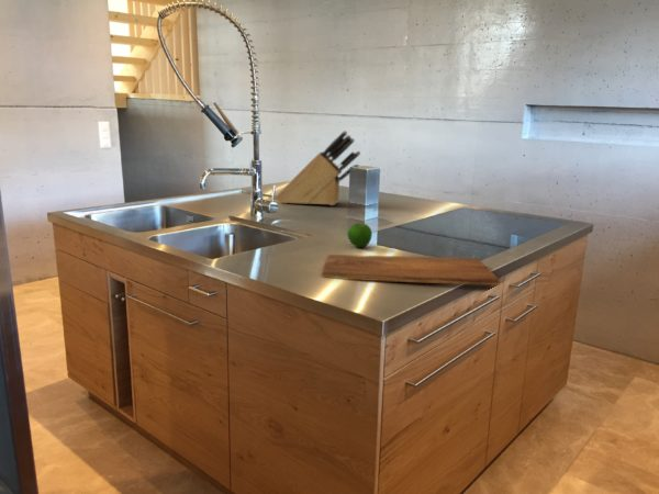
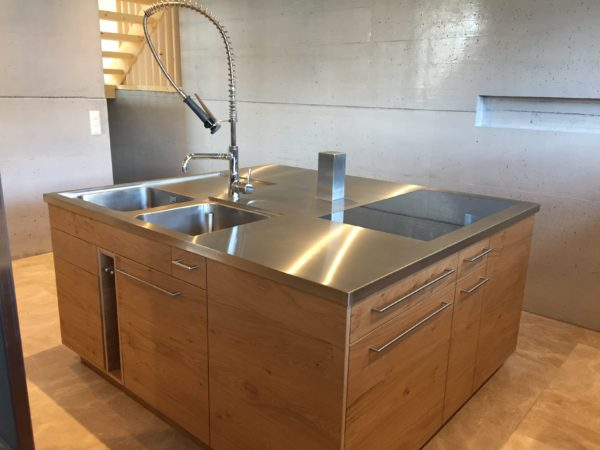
- knife block [275,130,361,206]
- cutting board [321,254,501,287]
- apple [346,222,373,248]
